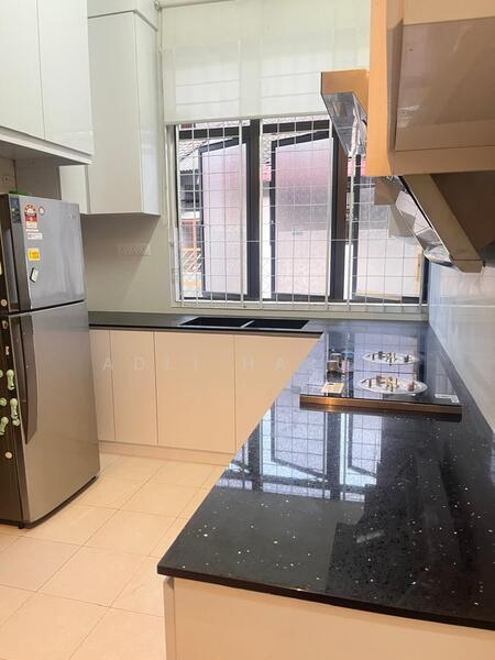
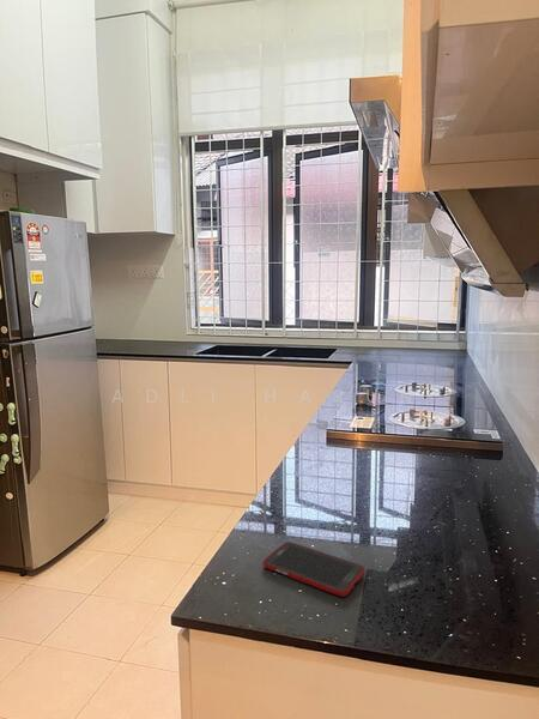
+ cell phone [262,540,367,598]
